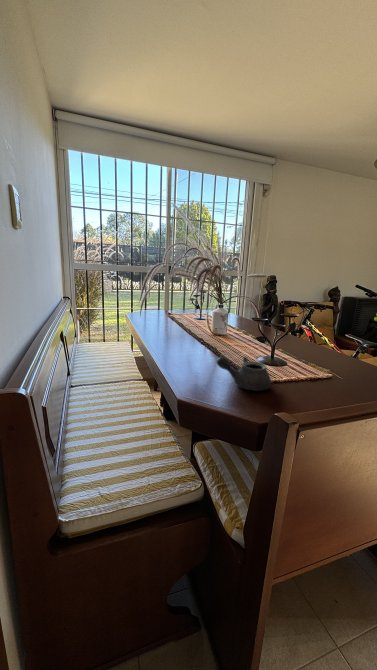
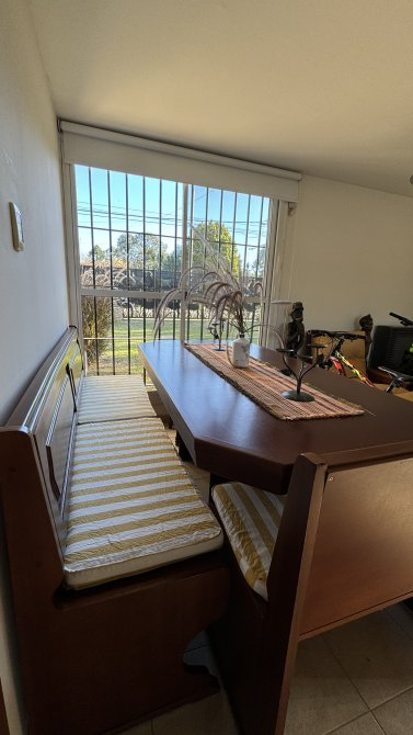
- teapot [216,355,272,392]
